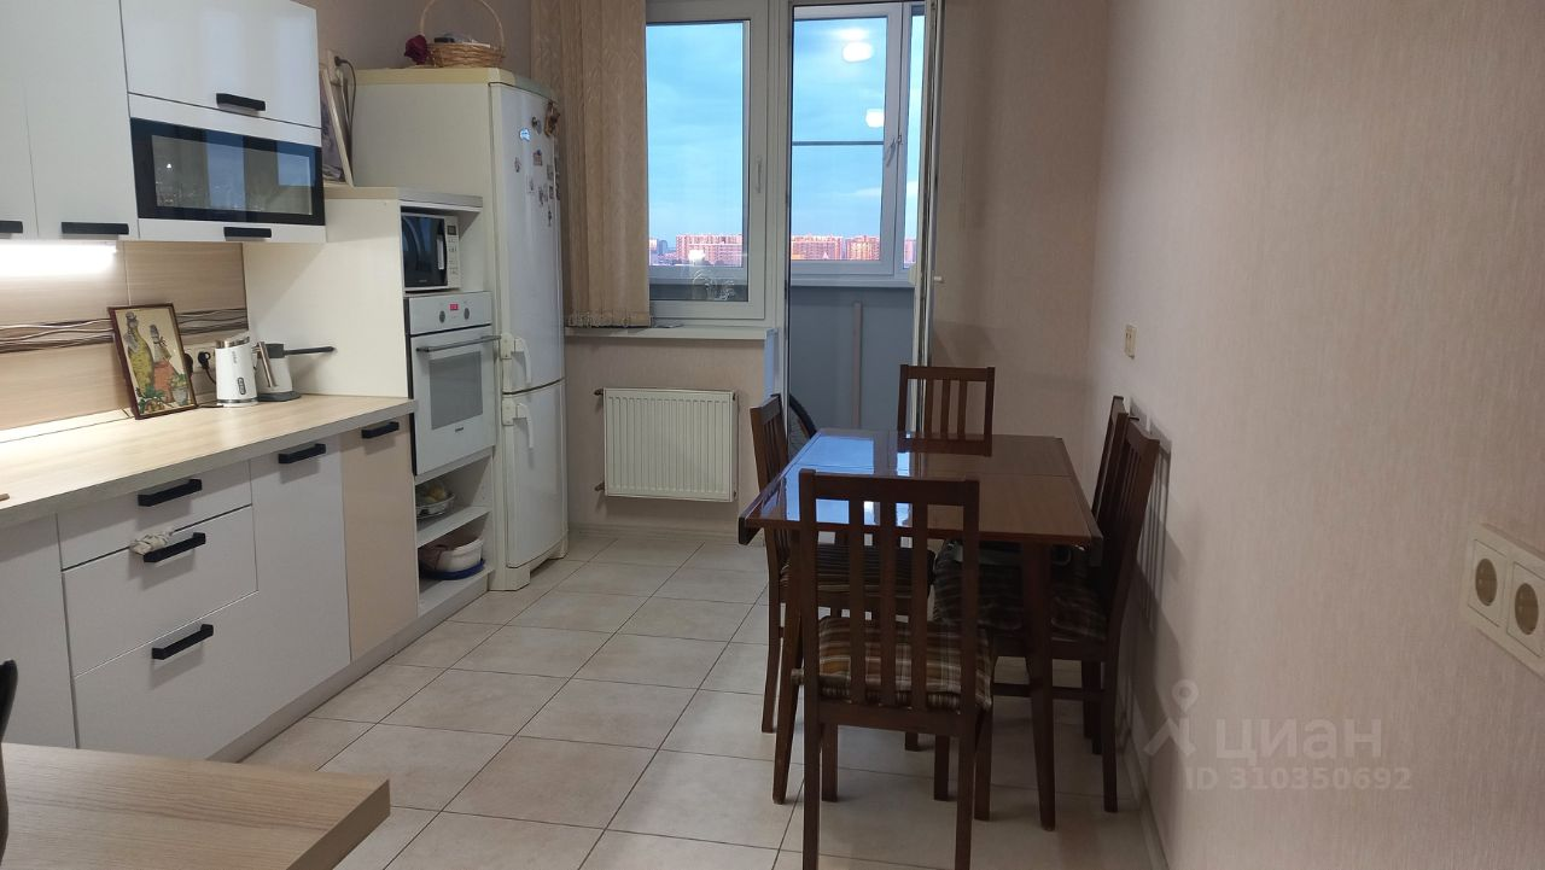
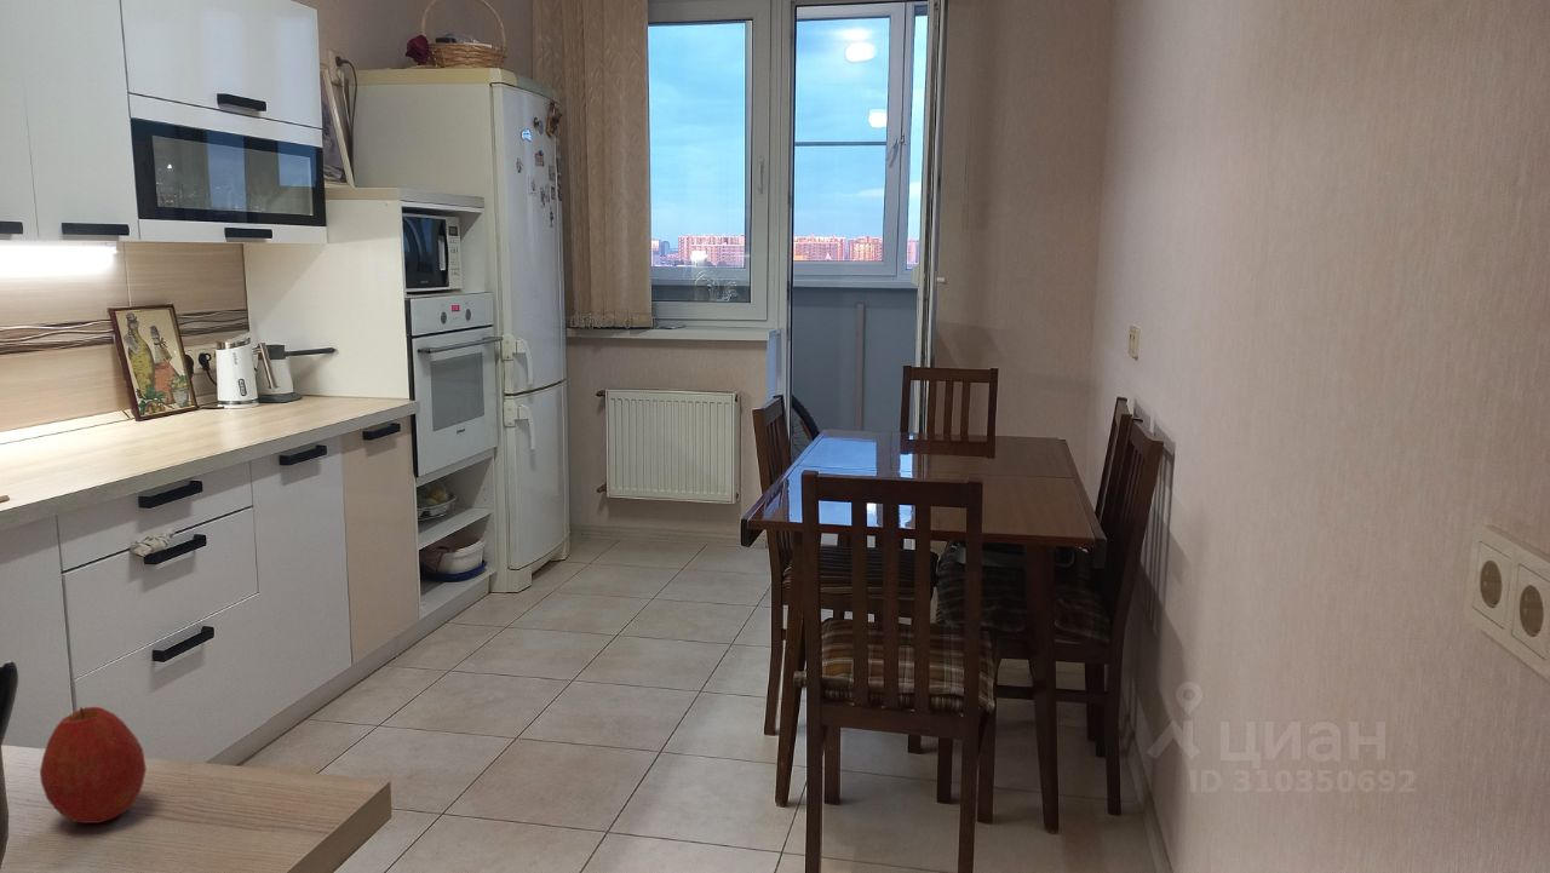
+ apple [39,706,148,825]
